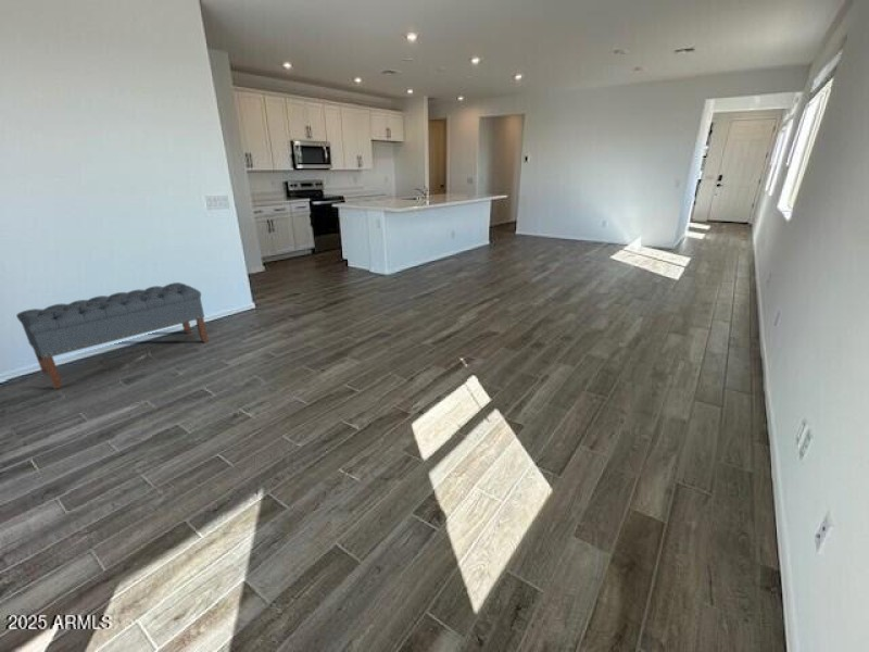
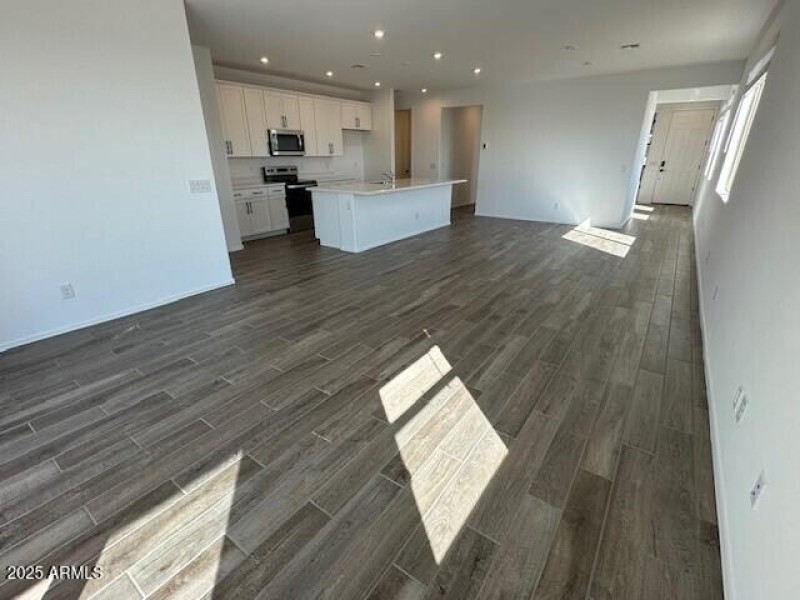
- bench [15,281,210,390]
